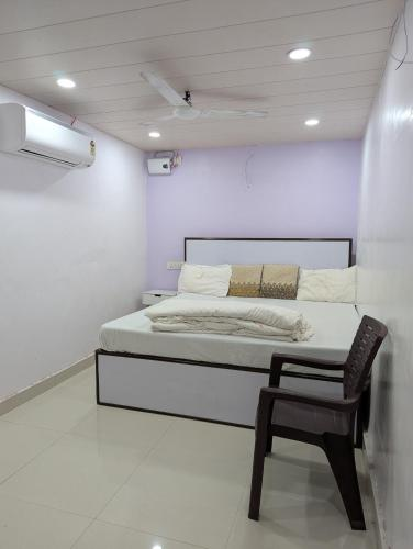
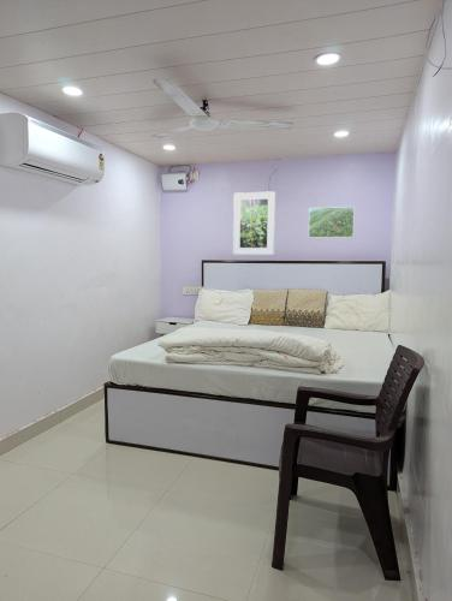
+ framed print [308,206,356,239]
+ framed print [232,190,276,256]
